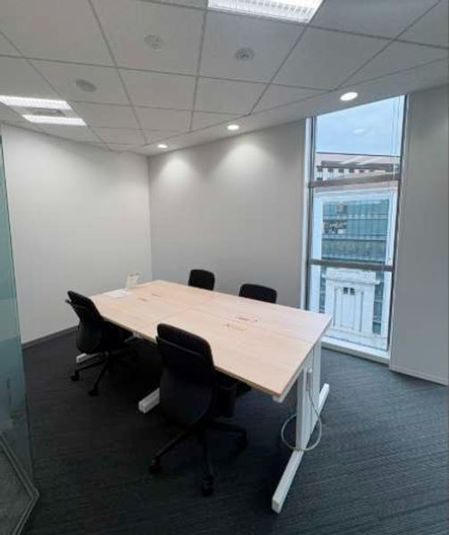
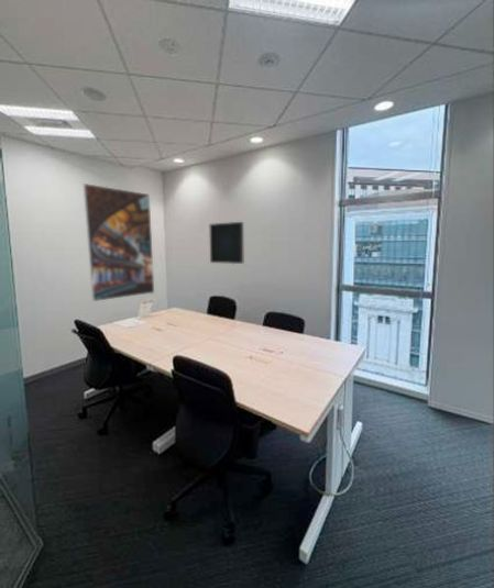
+ monitor [208,221,245,265]
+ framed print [83,182,155,302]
